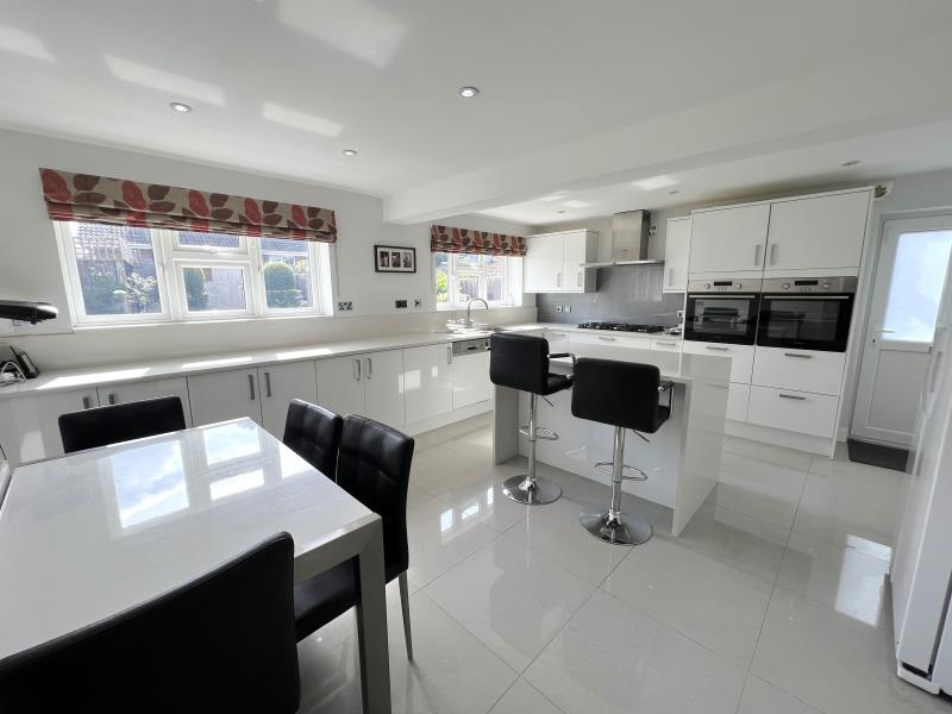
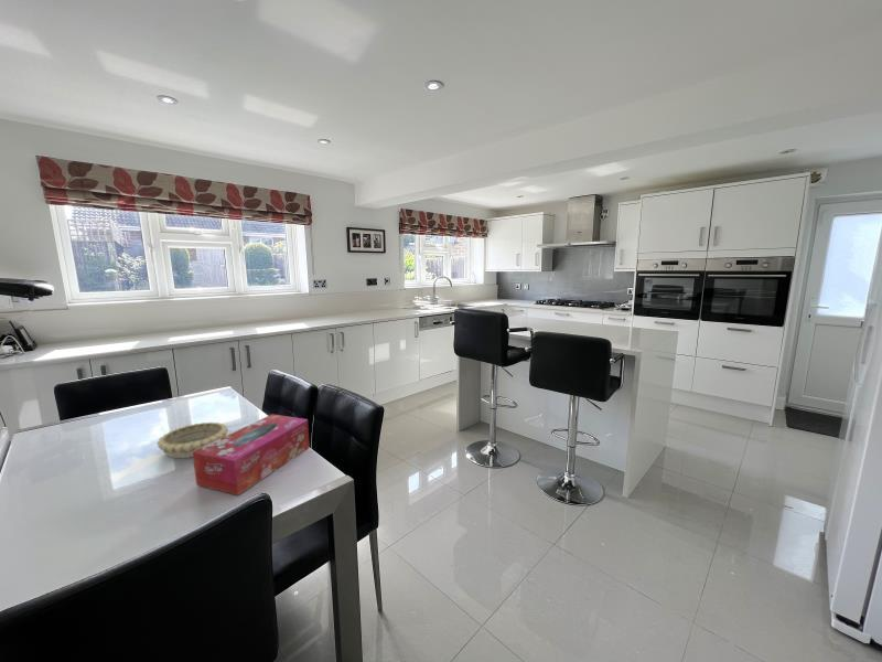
+ tissue box [192,413,311,496]
+ decorative bowl [155,421,229,459]
